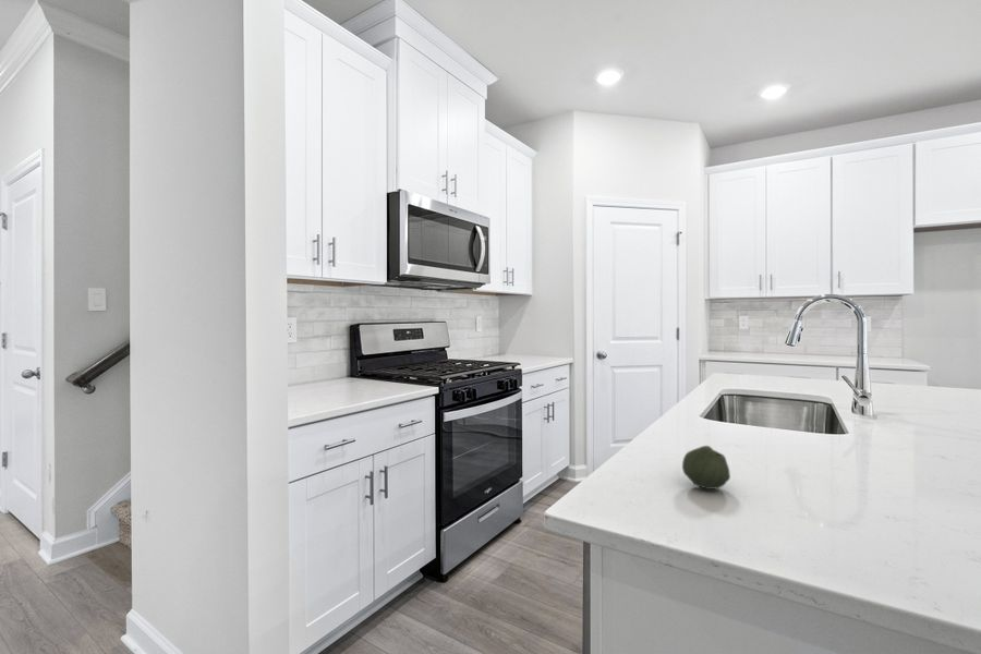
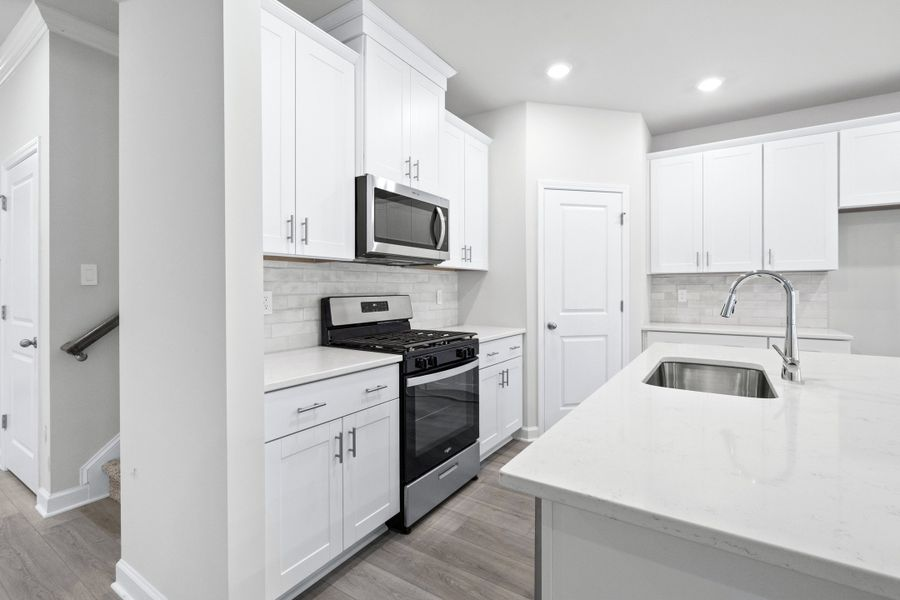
- fruit [681,445,731,491]
